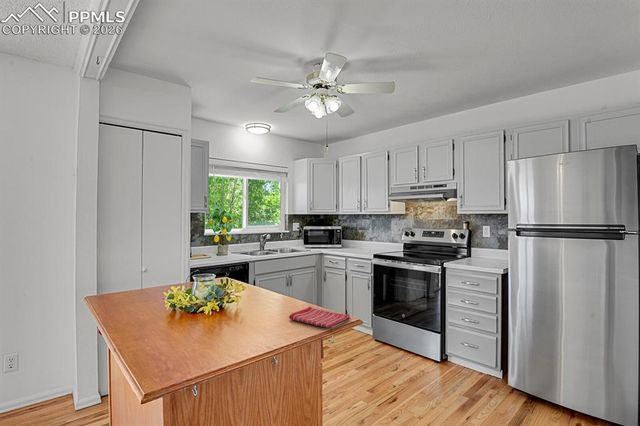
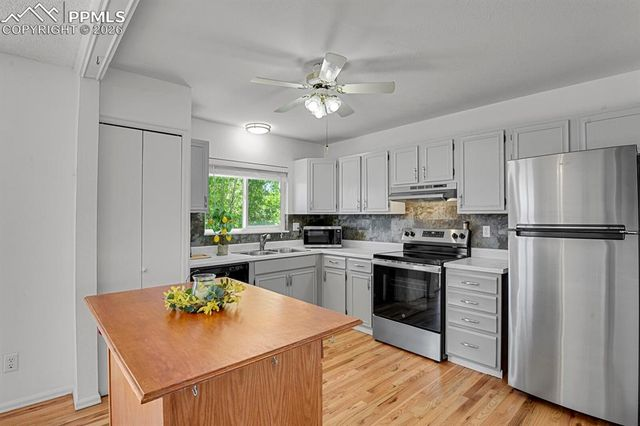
- dish towel [288,306,352,329]
